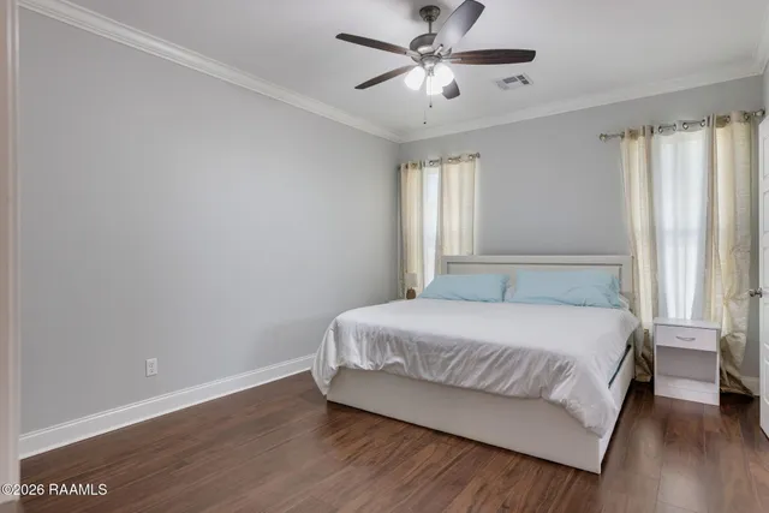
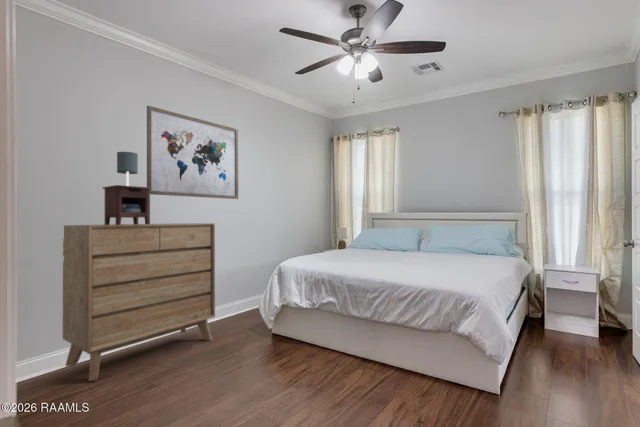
+ wall art [146,105,239,200]
+ dresser [62,222,216,382]
+ table lamp [102,151,152,225]
